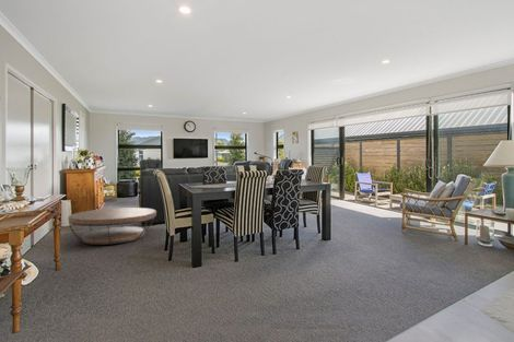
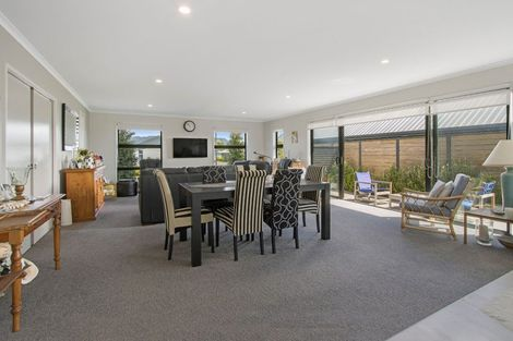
- coffee table [68,207,157,246]
